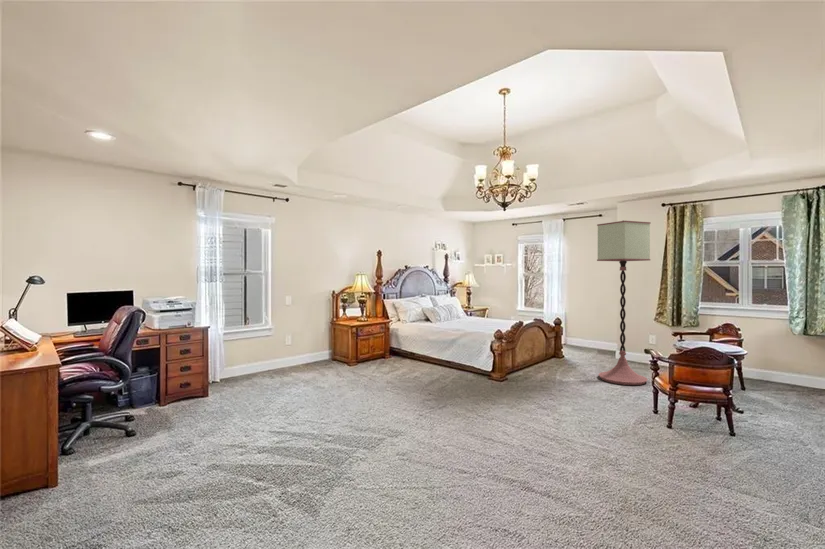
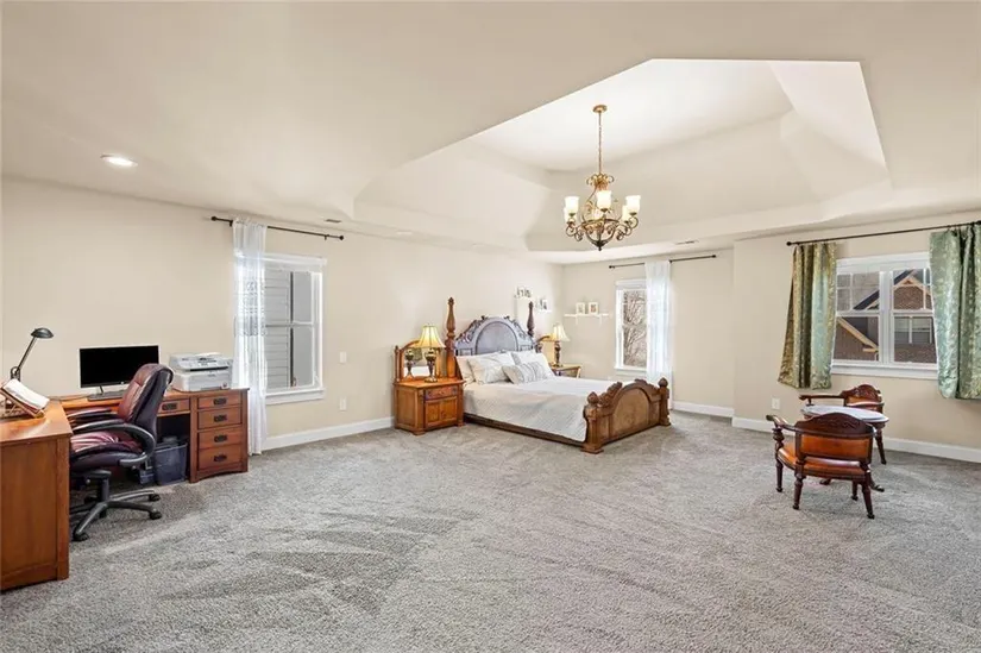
- floor lamp [596,219,651,386]
